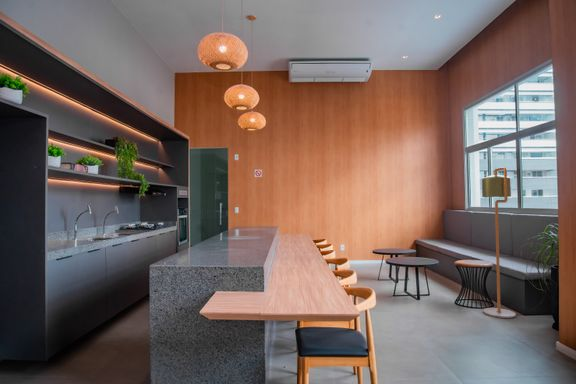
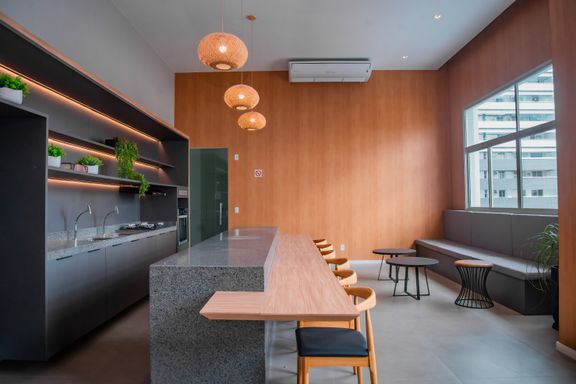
- floor lamp [481,166,517,319]
